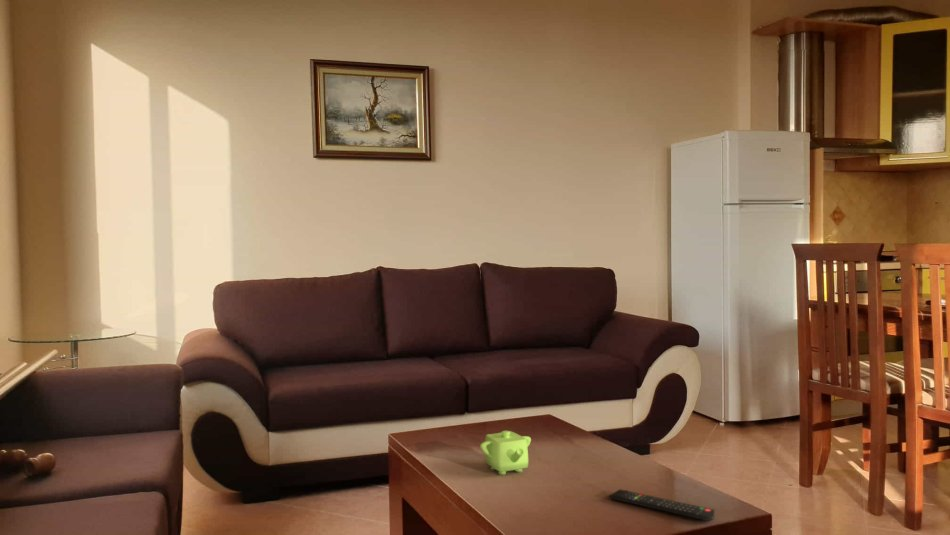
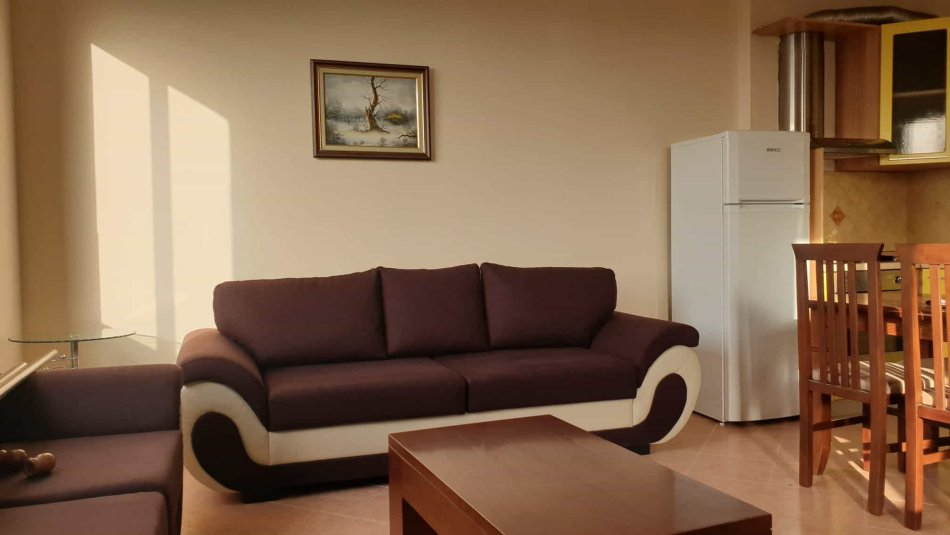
- remote control [608,488,715,522]
- teapot [479,430,532,475]
